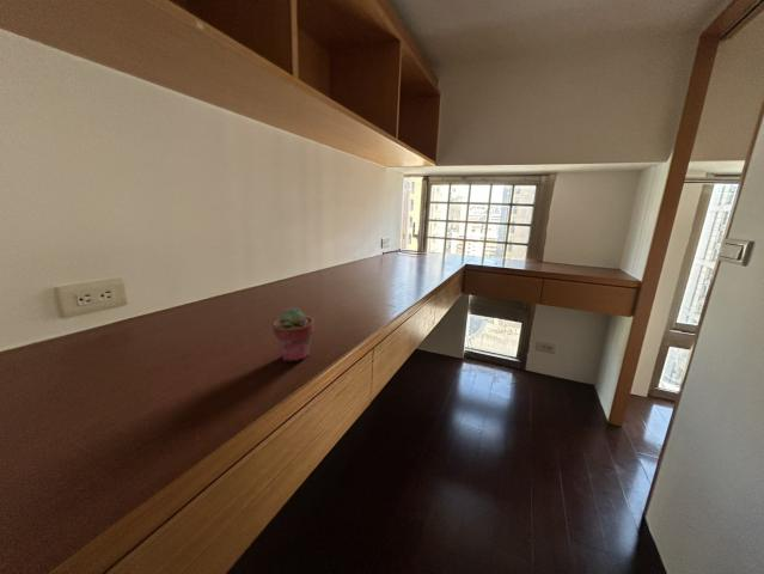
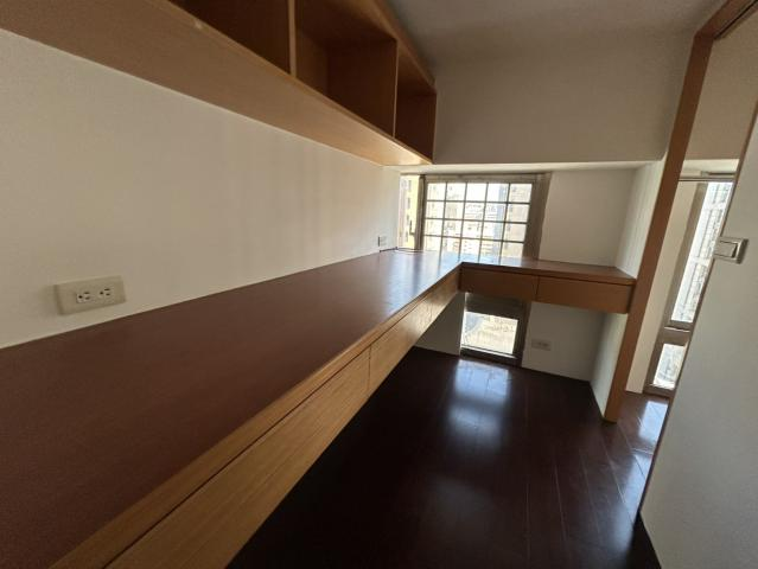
- potted succulent [271,306,314,362]
